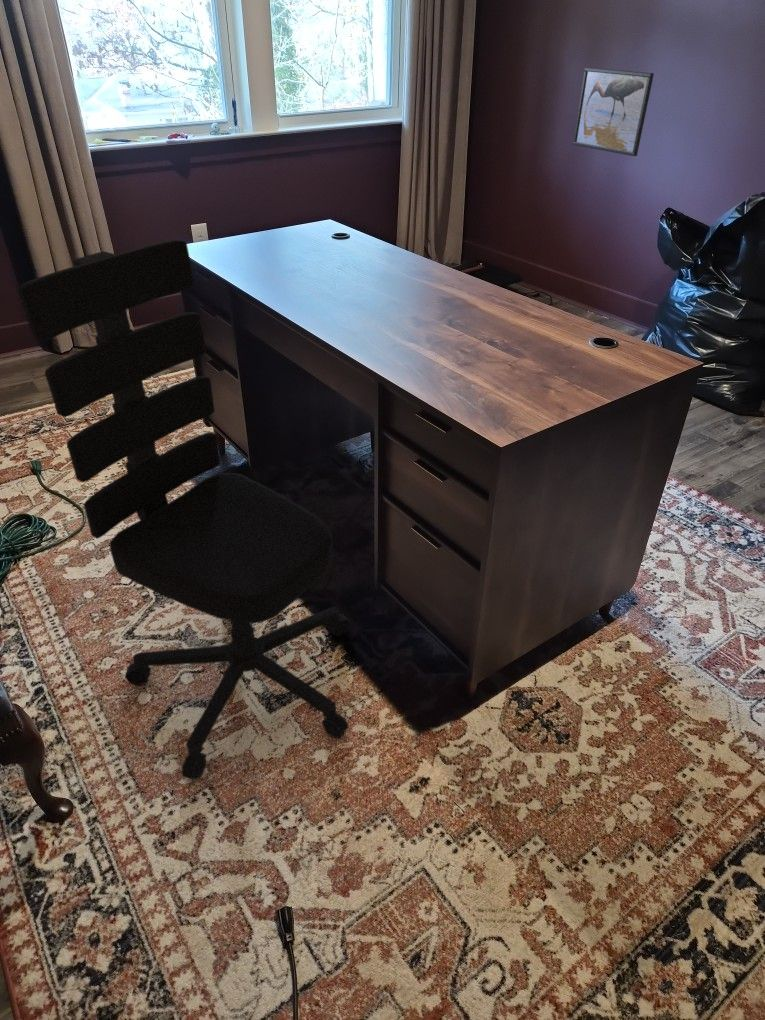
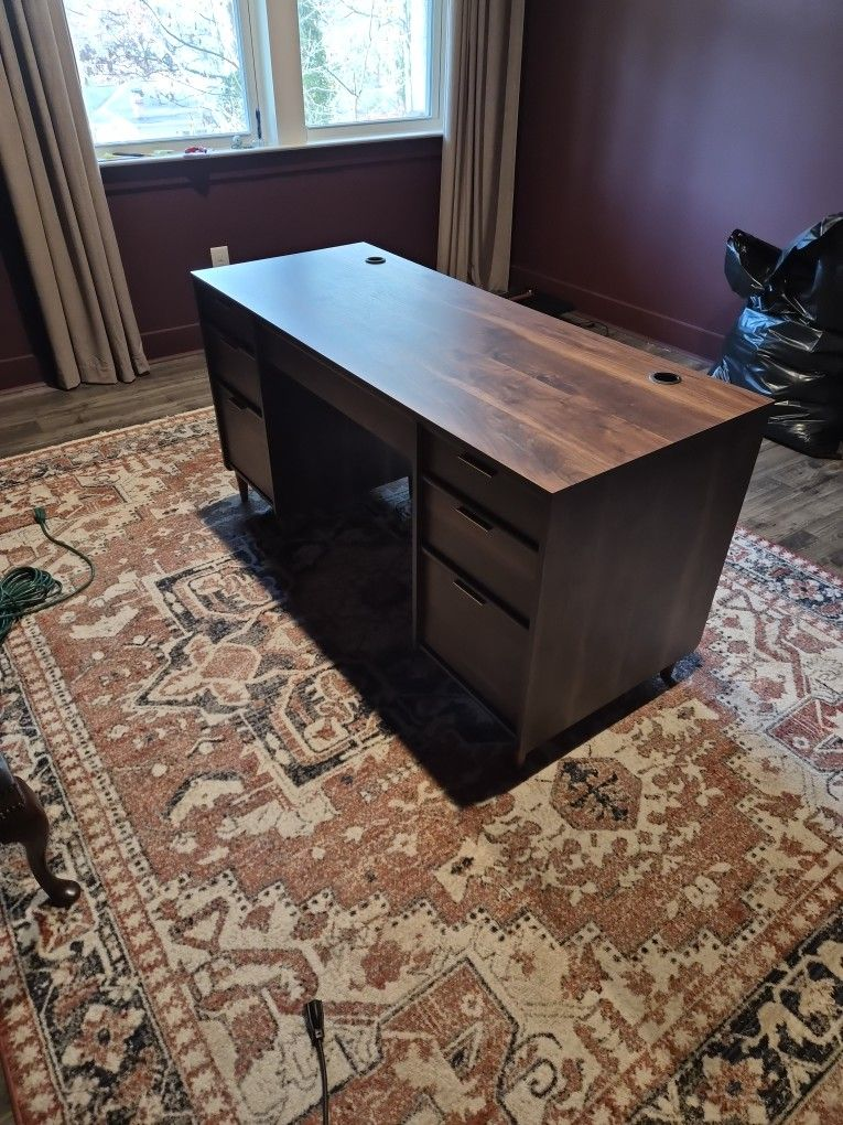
- office chair [16,239,351,781]
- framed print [572,66,655,157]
